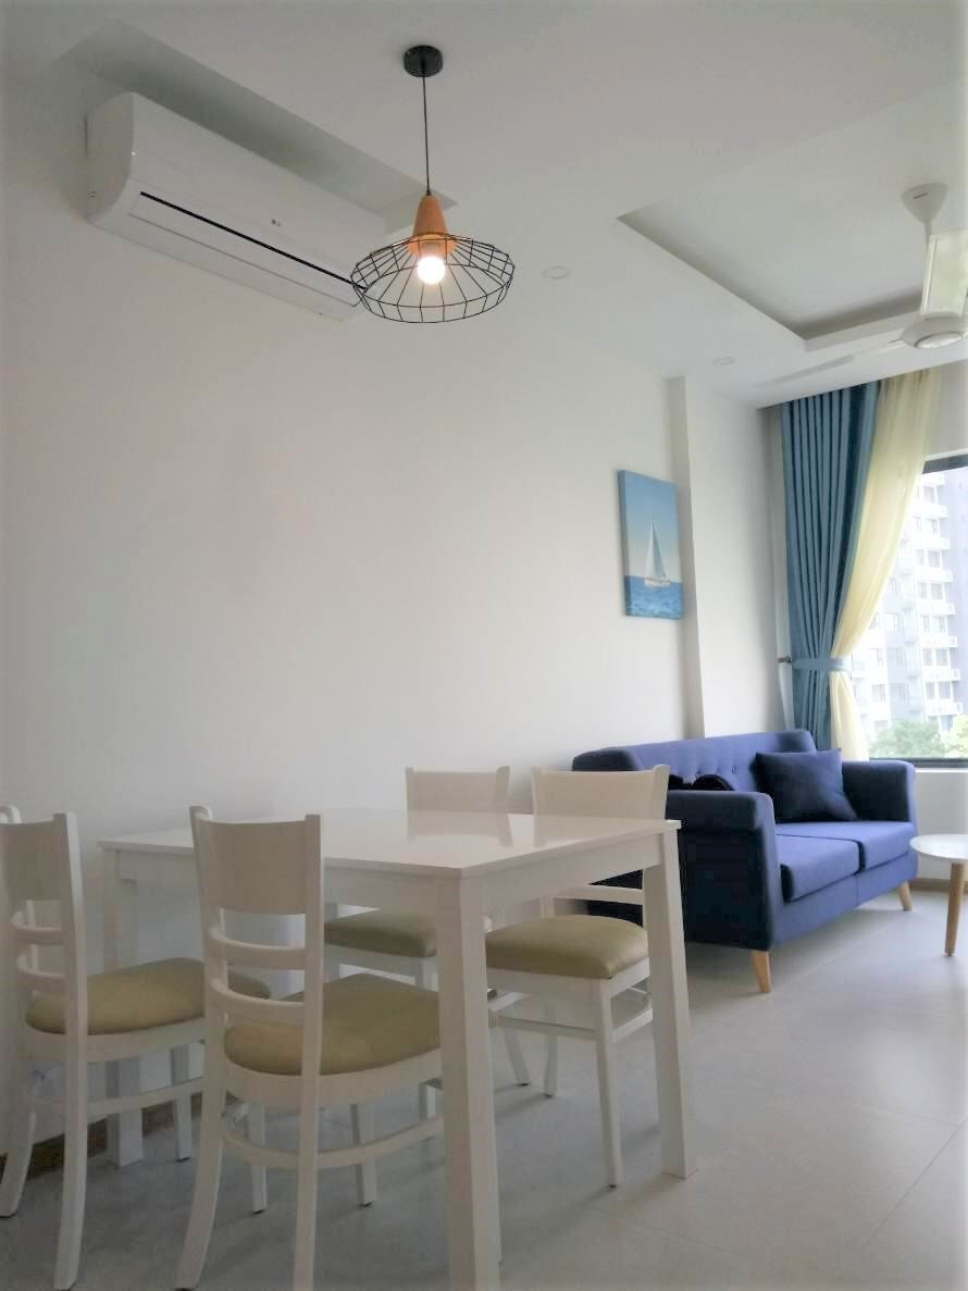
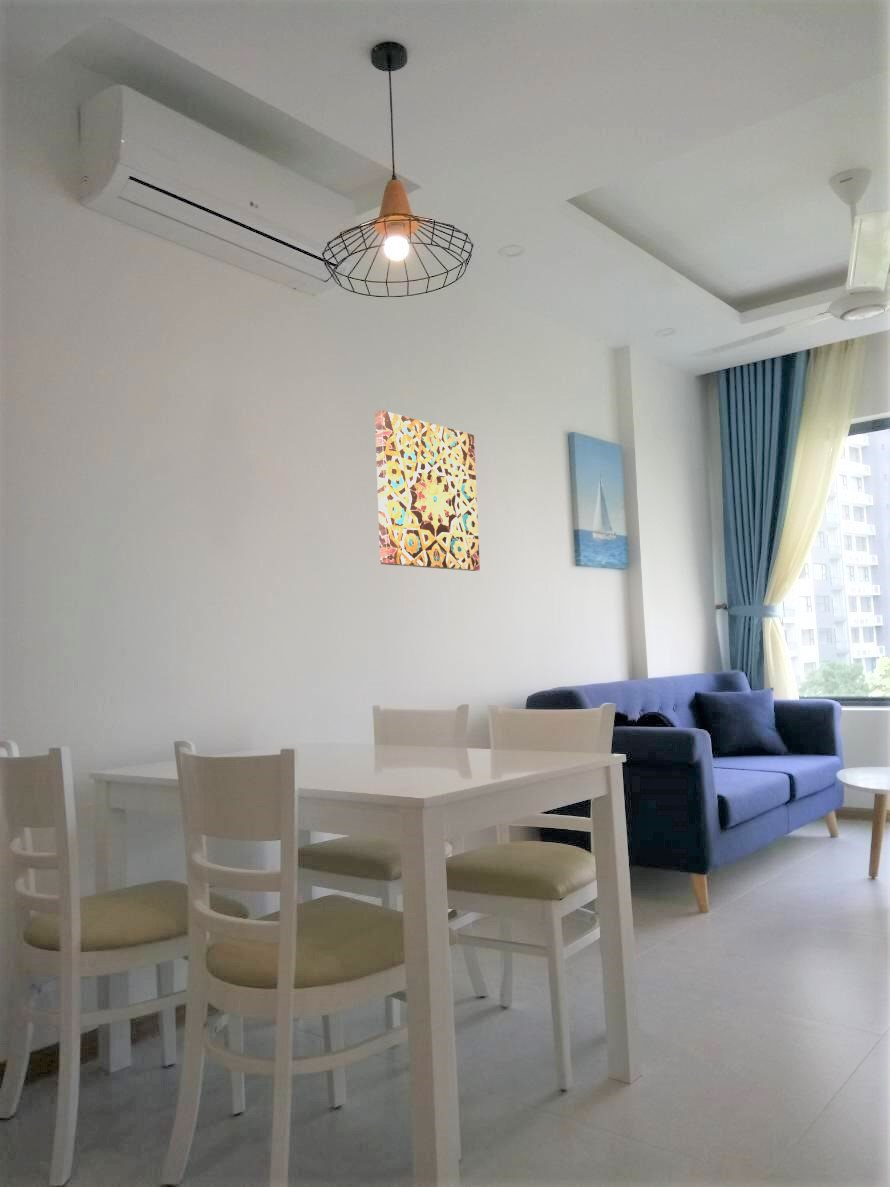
+ wall art [374,409,481,572]
